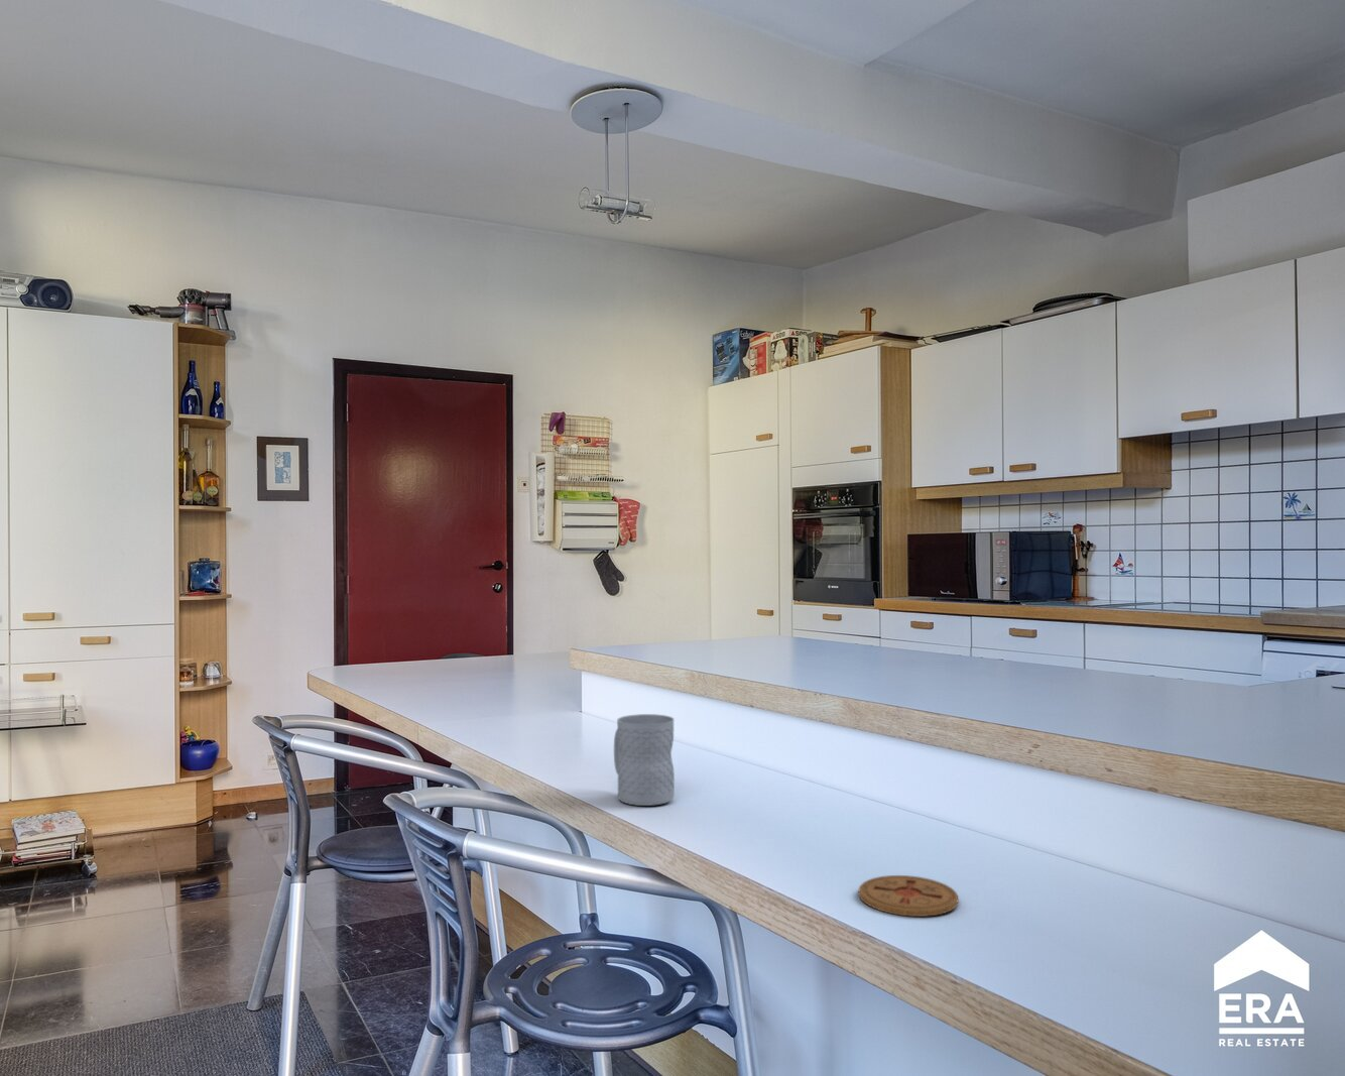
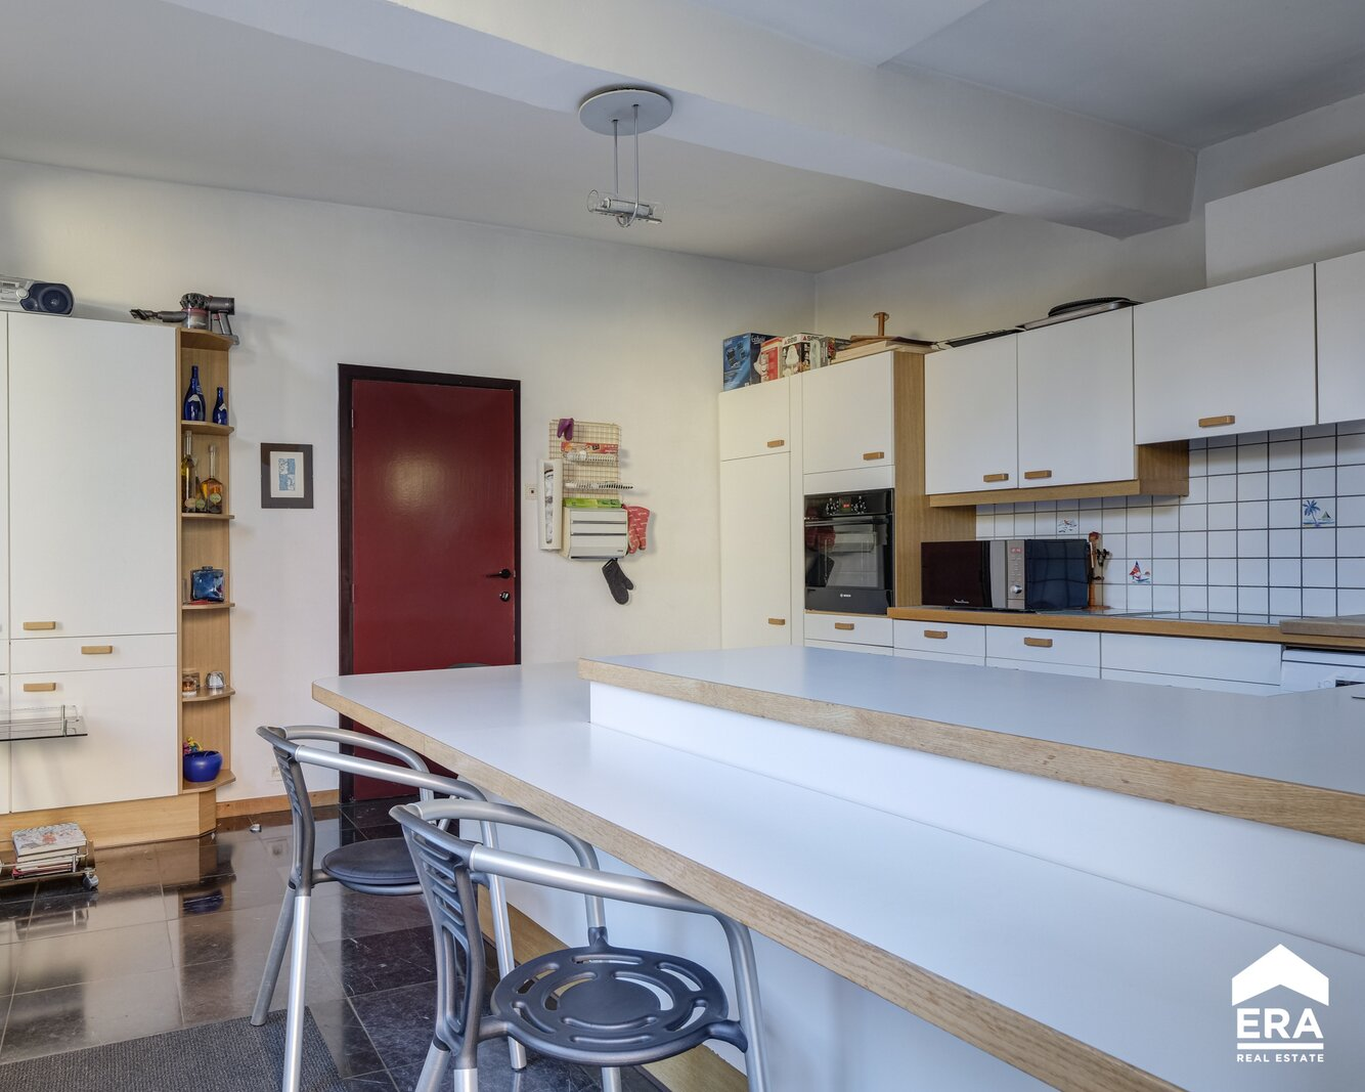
- coaster [858,874,959,918]
- mug [613,713,675,807]
